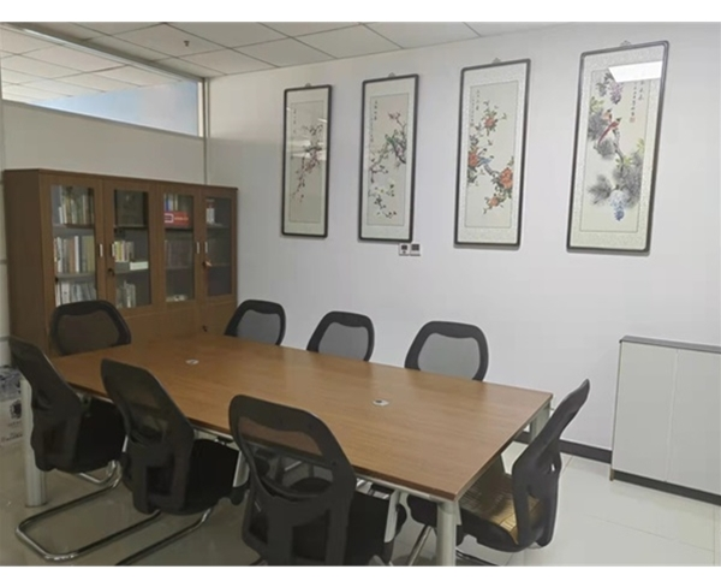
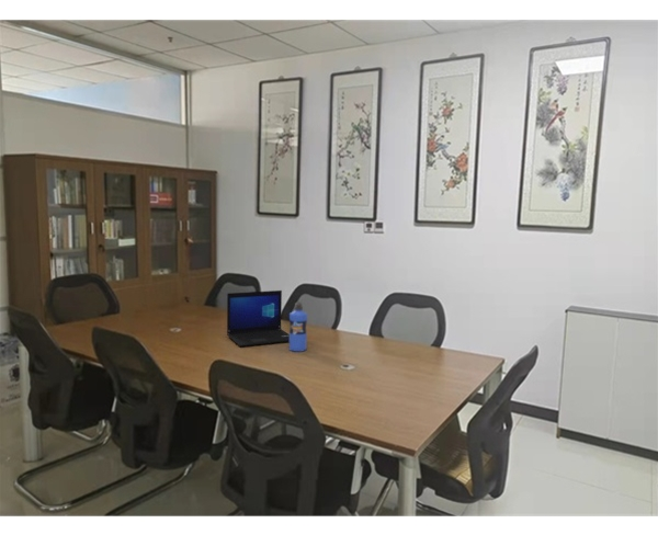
+ water bottle [288,301,308,353]
+ laptop [226,289,290,348]
